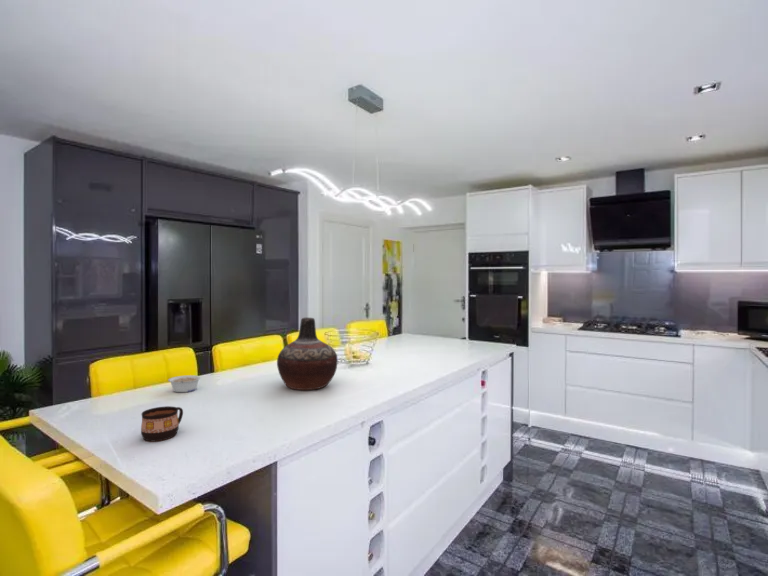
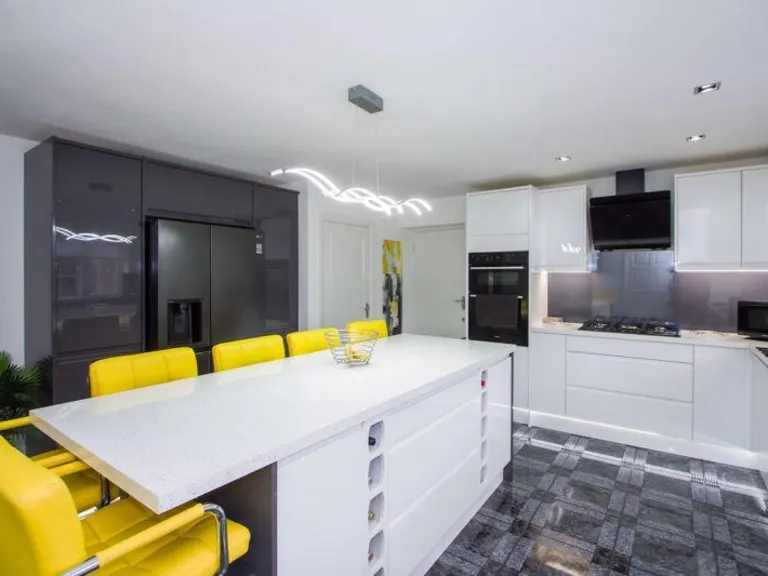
- vase [276,317,339,391]
- legume [167,374,202,393]
- cup [140,405,184,443]
